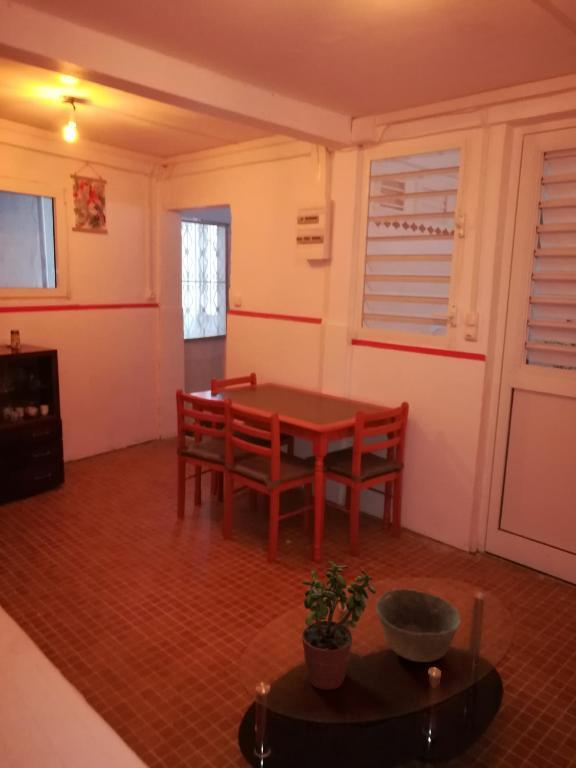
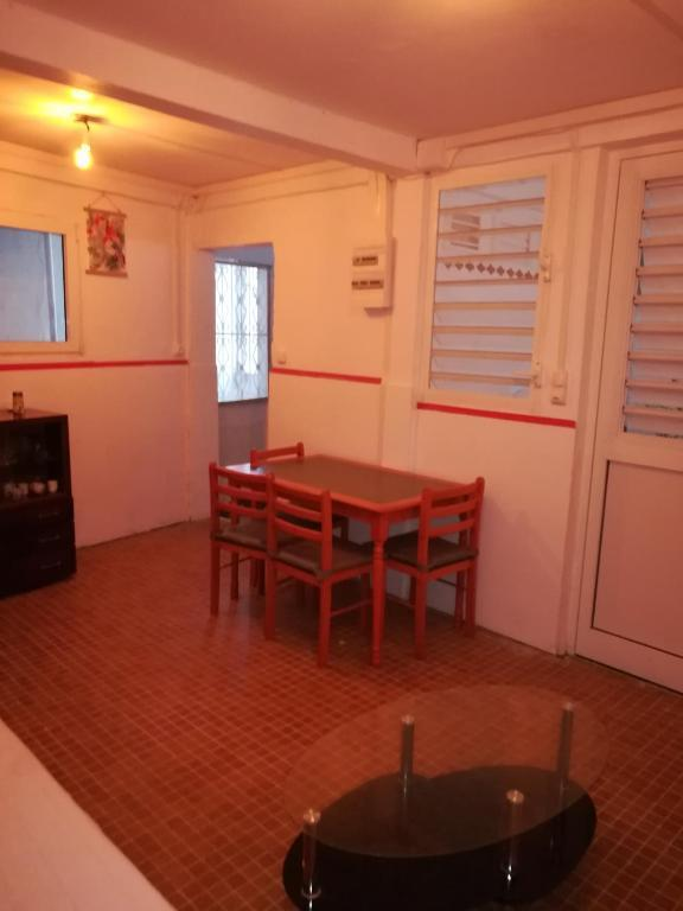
- potted plant [300,560,377,691]
- bowl [375,588,462,663]
